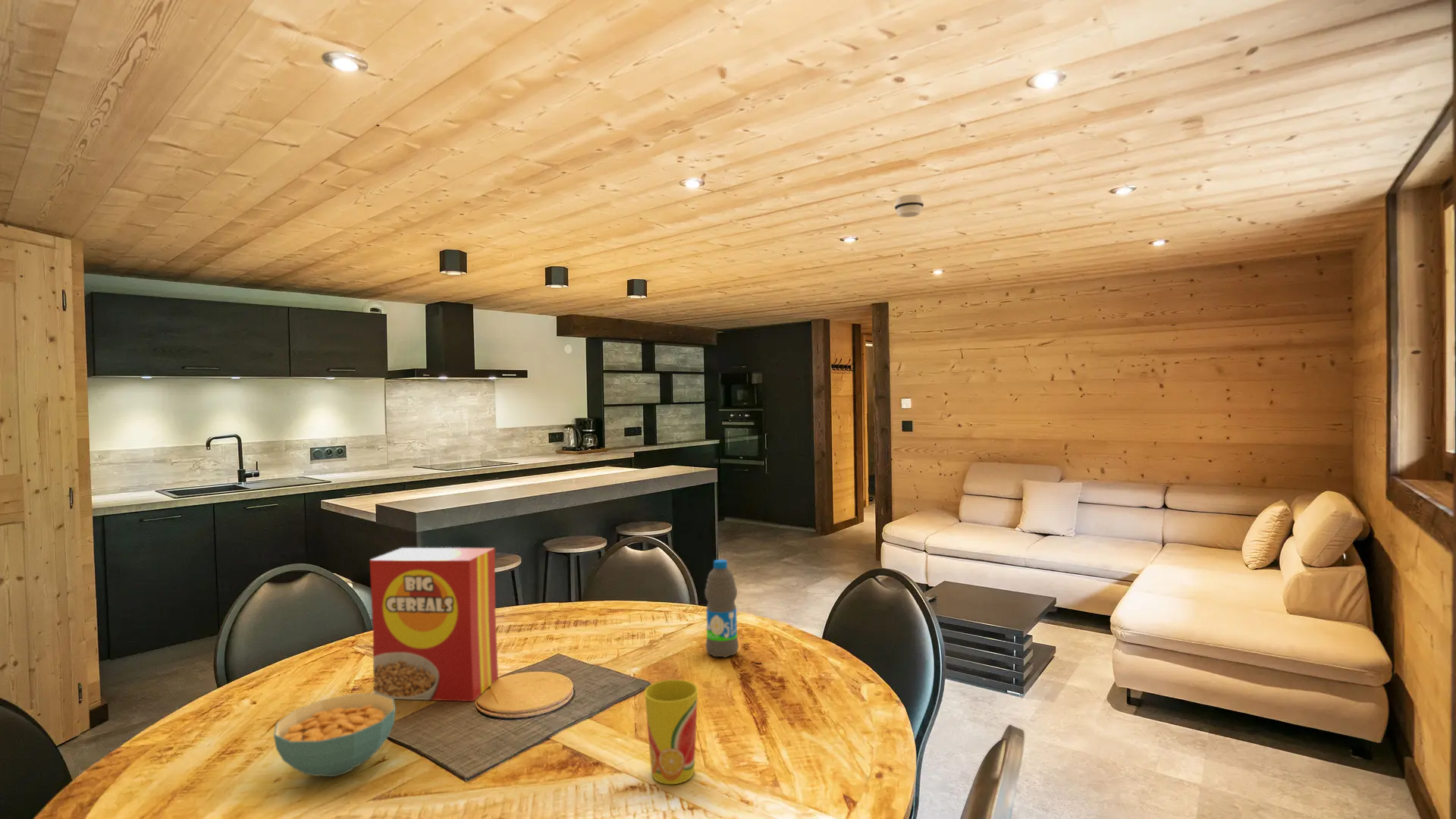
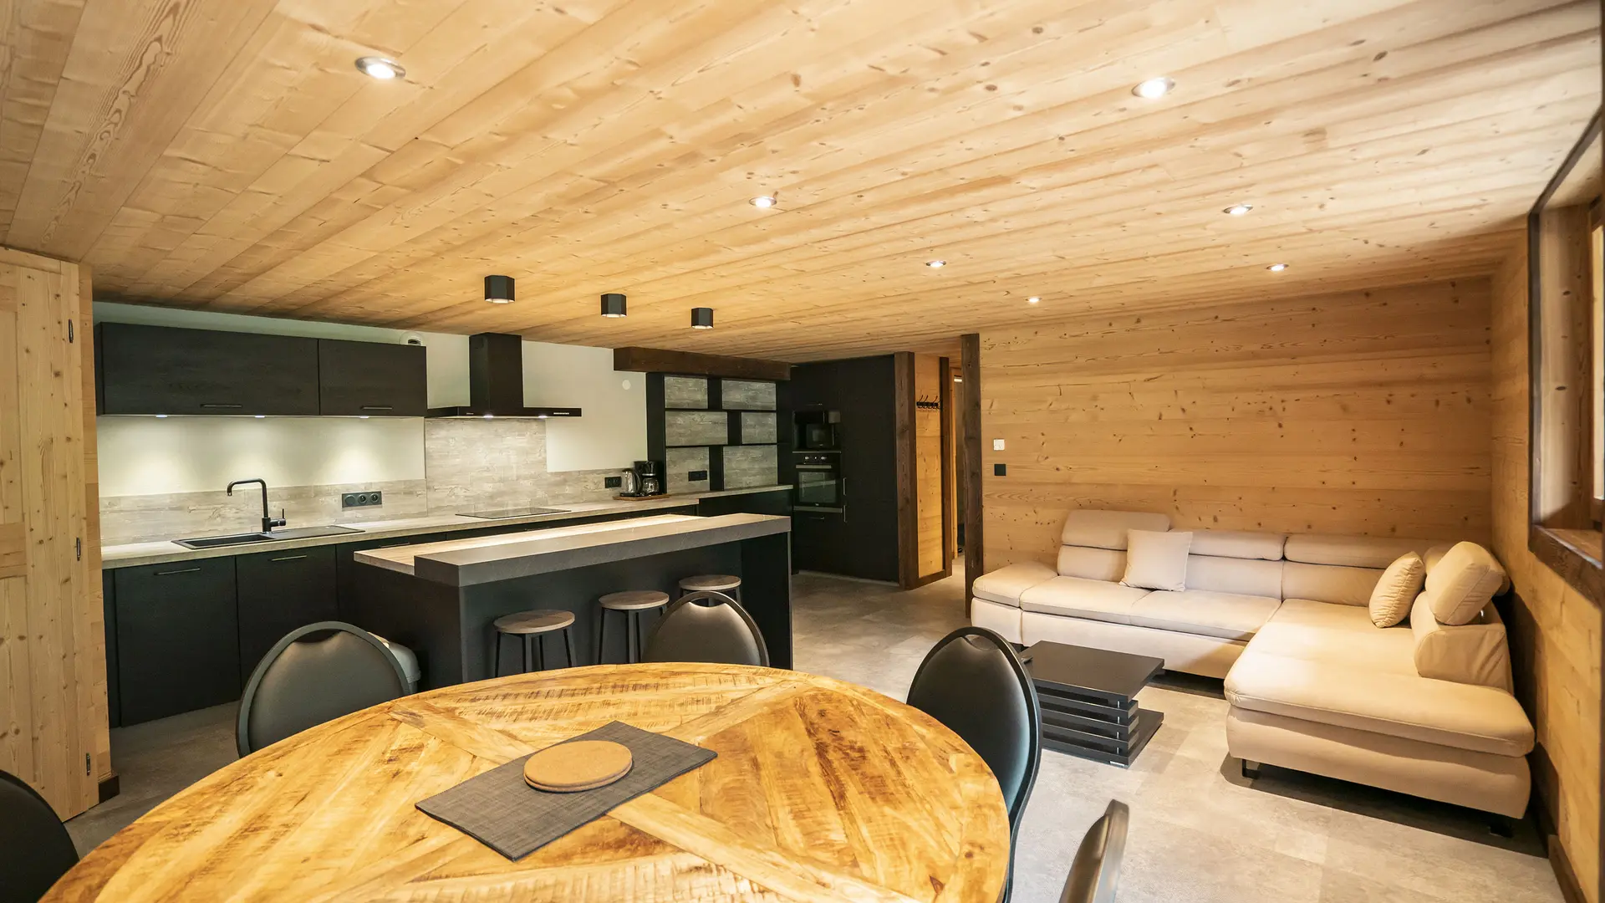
- cup [644,679,698,785]
- water bottle [704,559,739,658]
- cereal bowl [273,693,397,777]
- cereal box [369,547,499,702]
- smoke detector [893,194,924,218]
